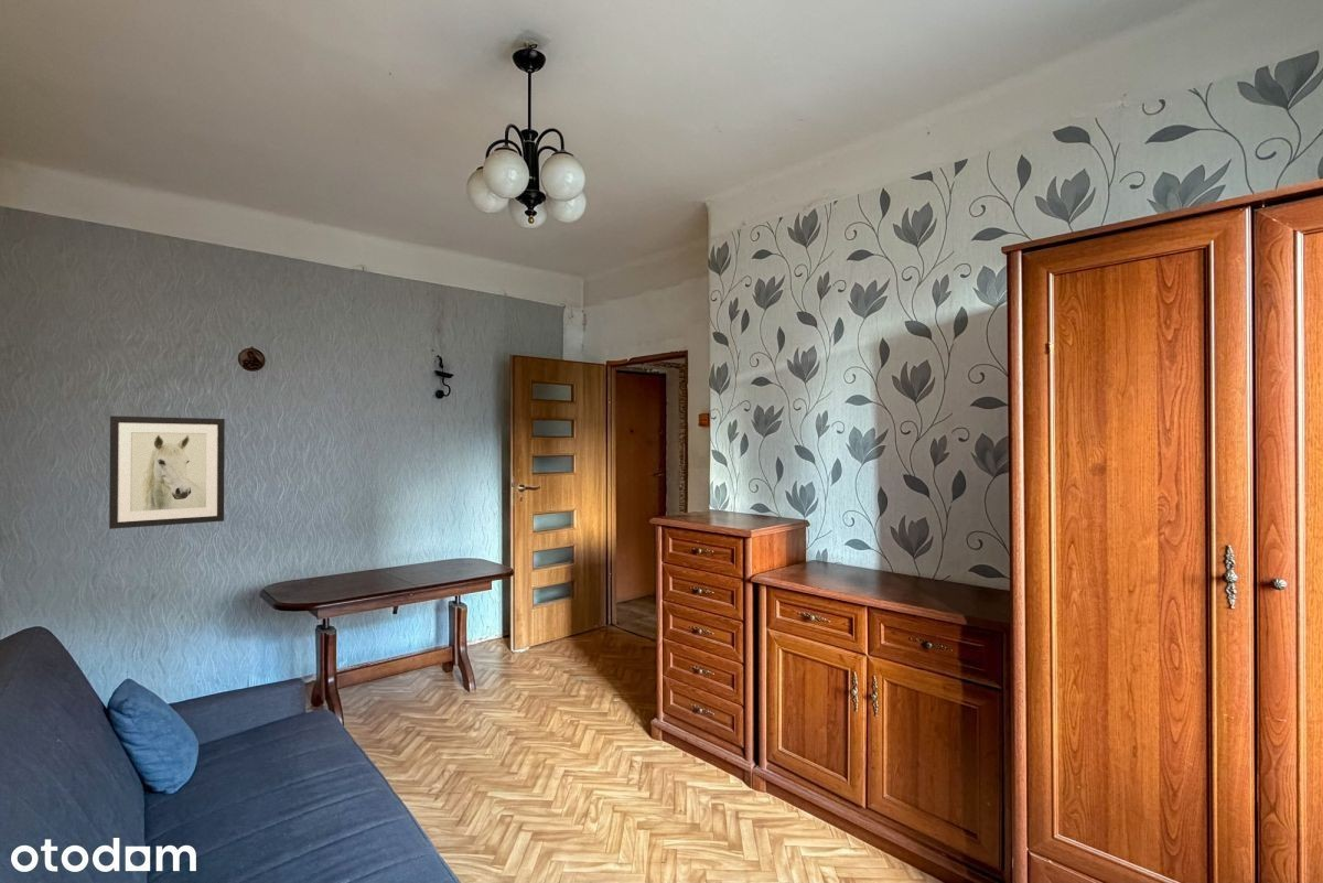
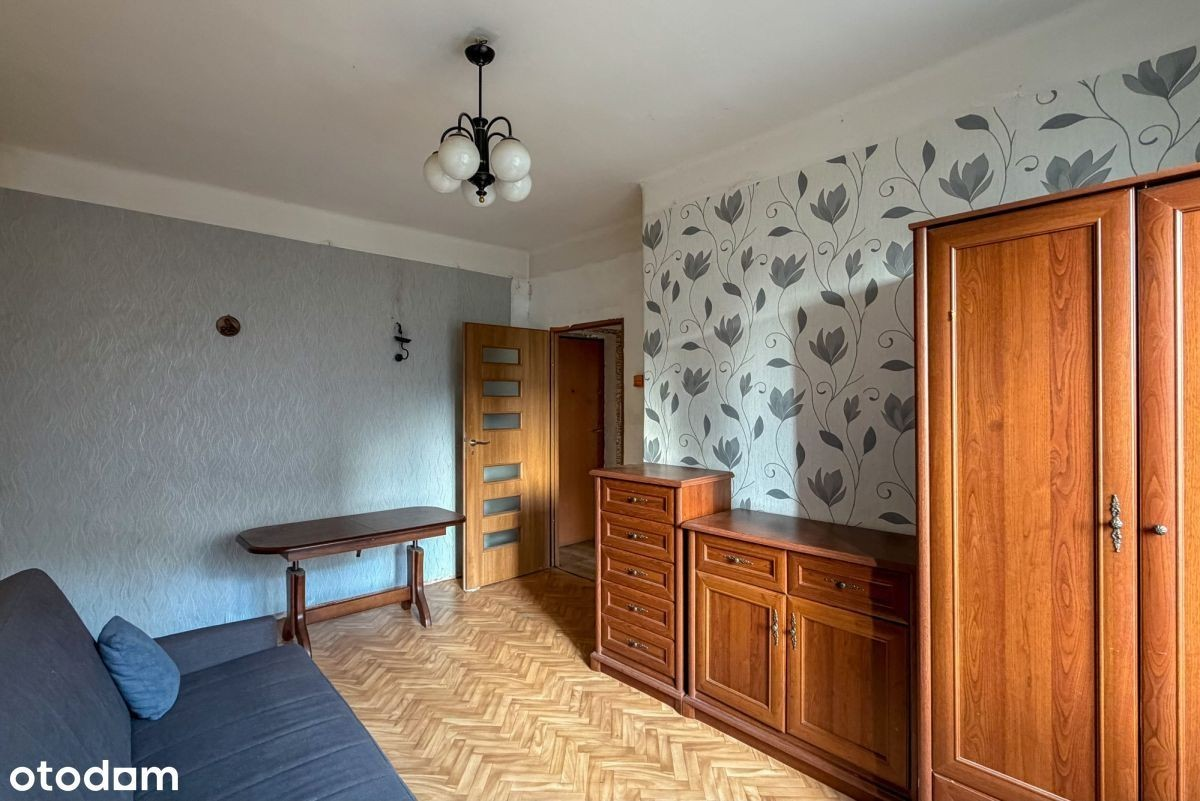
- wall art [108,414,226,530]
